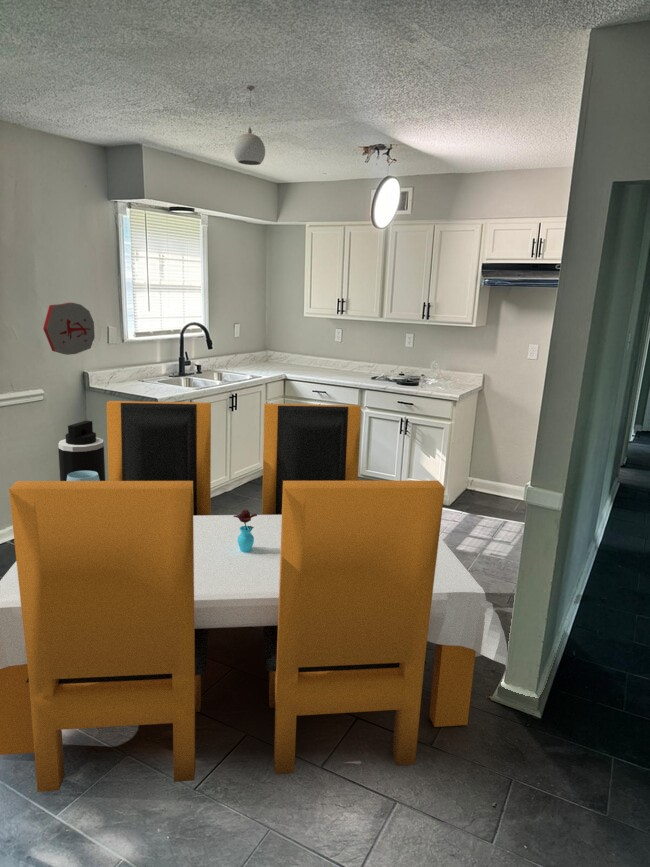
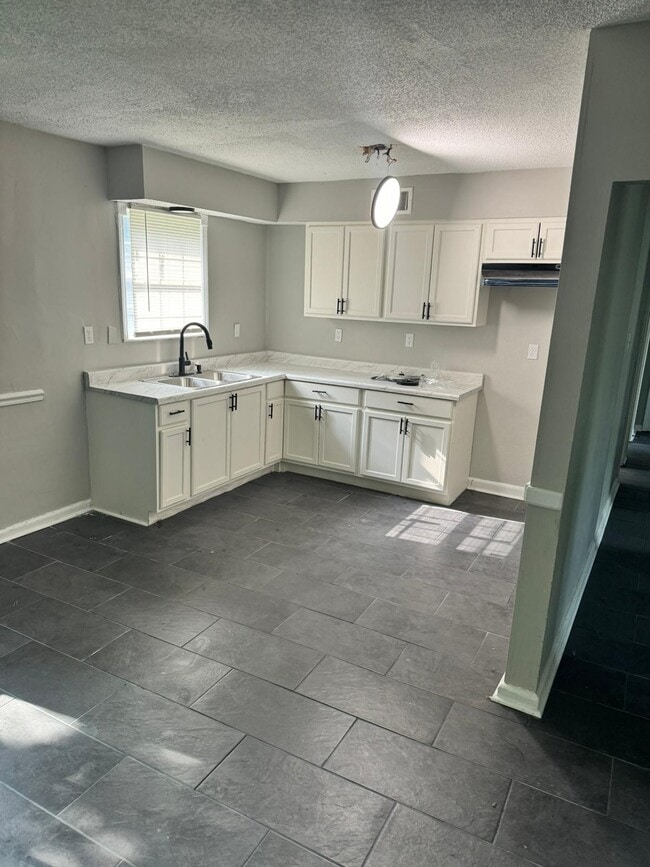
- decorative plate [42,301,96,356]
- pendant light [233,84,266,166]
- trash can [57,420,106,481]
- dining set [0,400,509,793]
